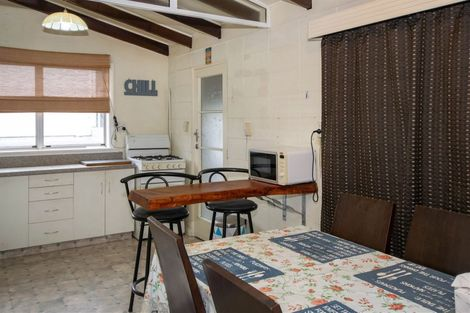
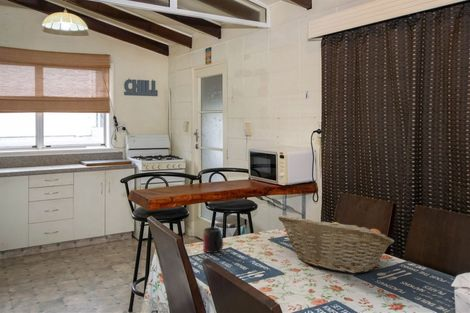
+ mug [202,226,224,254]
+ fruit basket [277,214,395,274]
